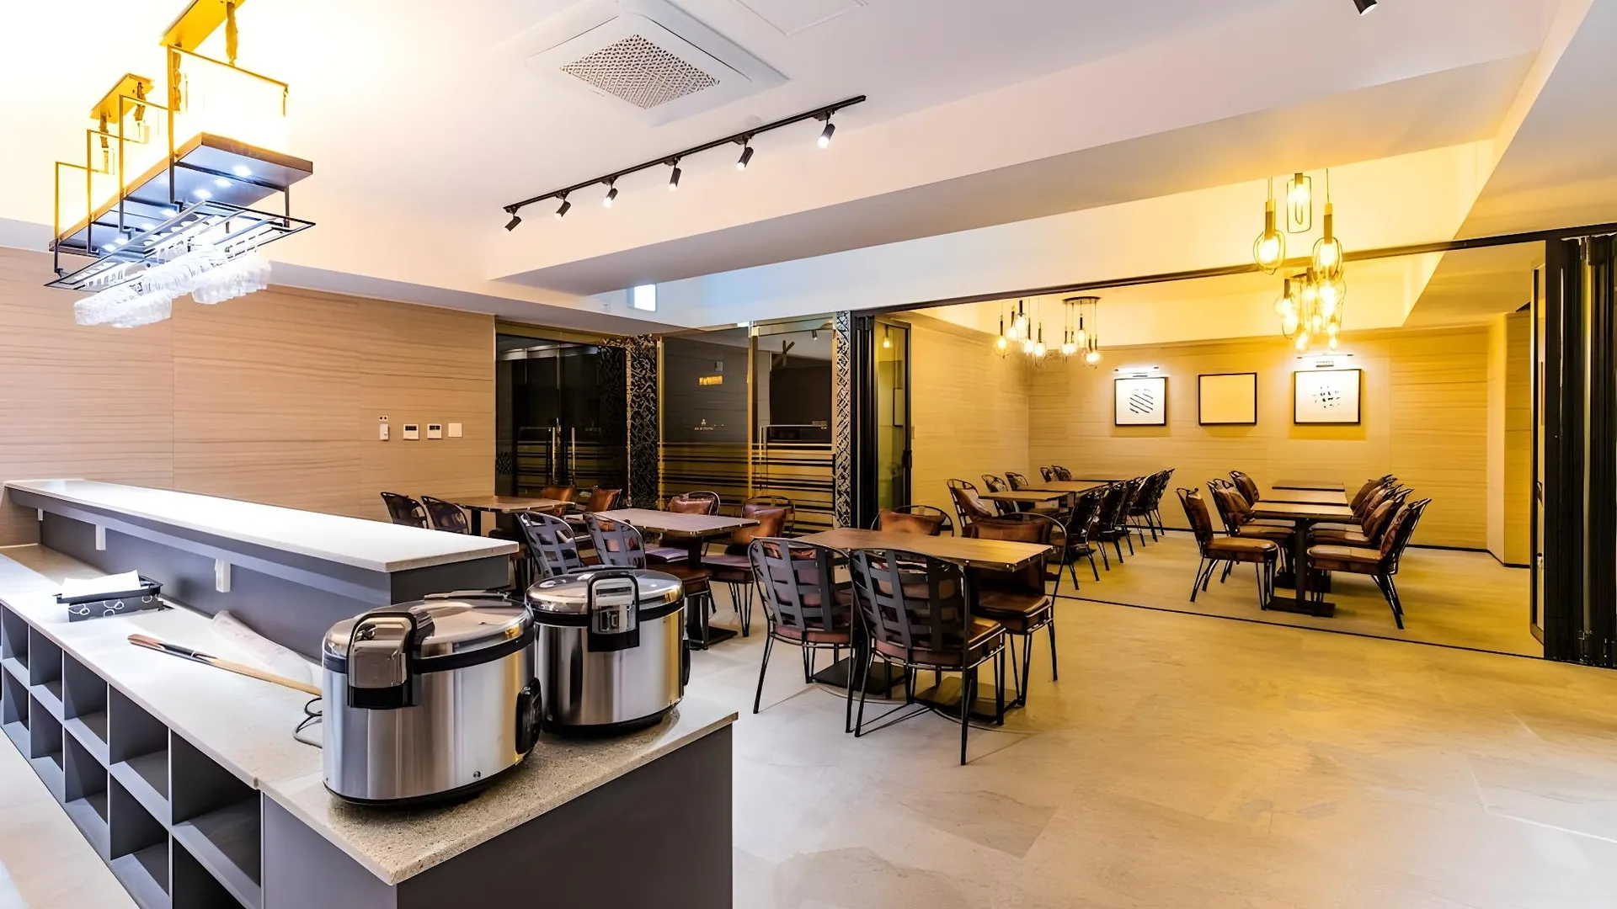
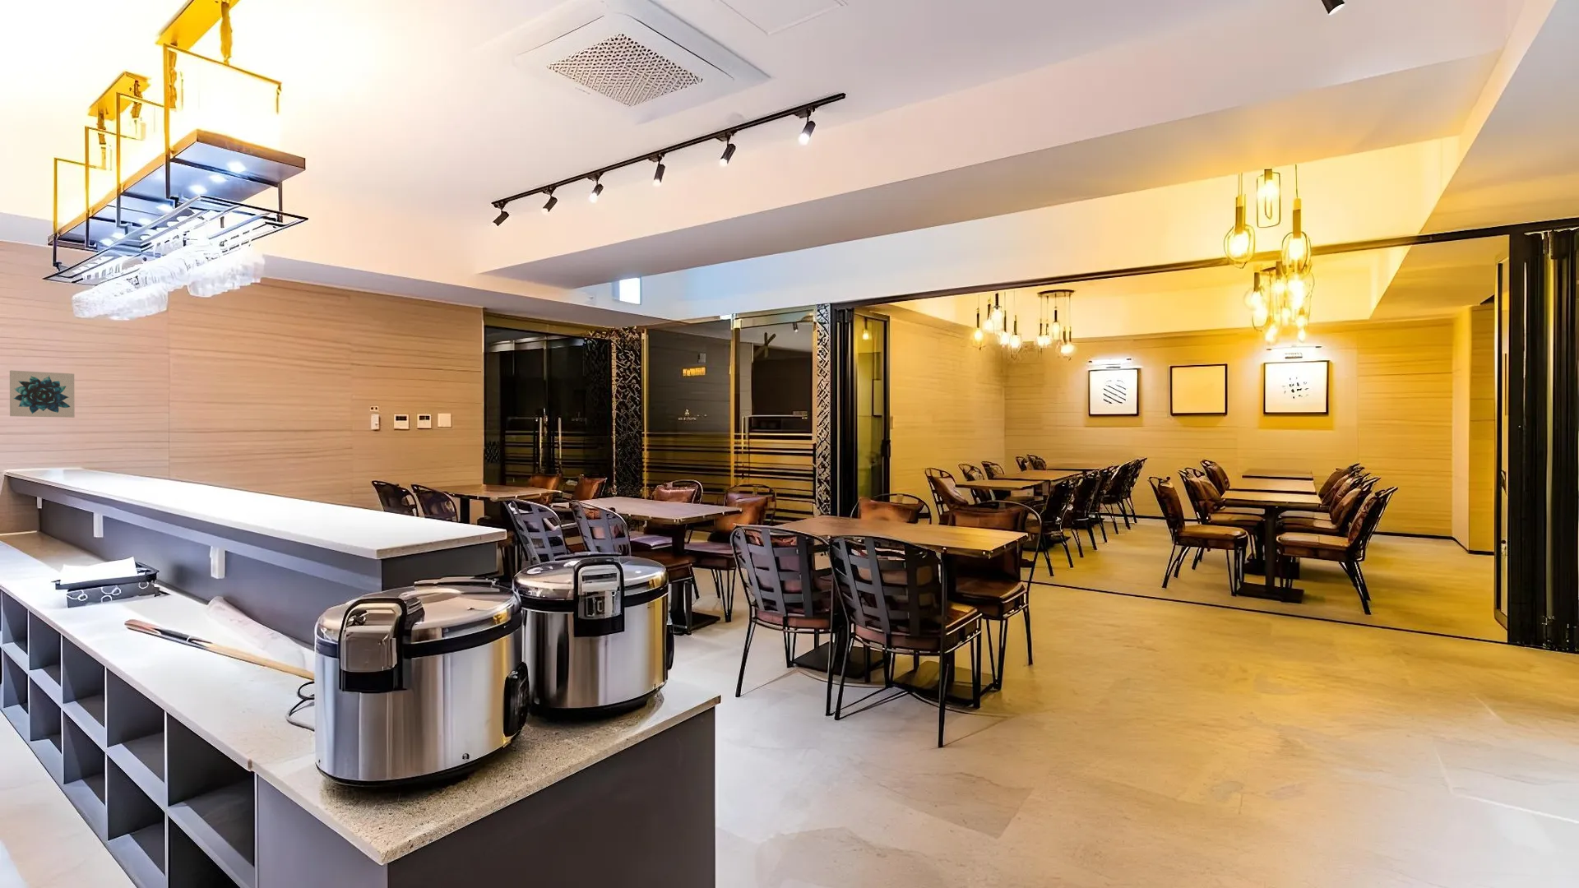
+ wall art [9,370,76,419]
